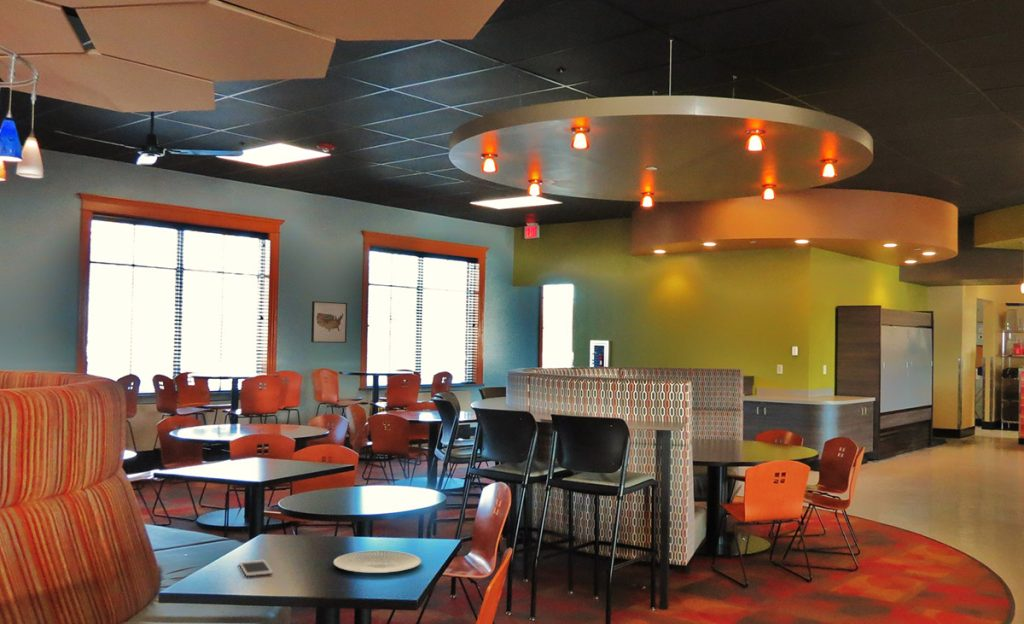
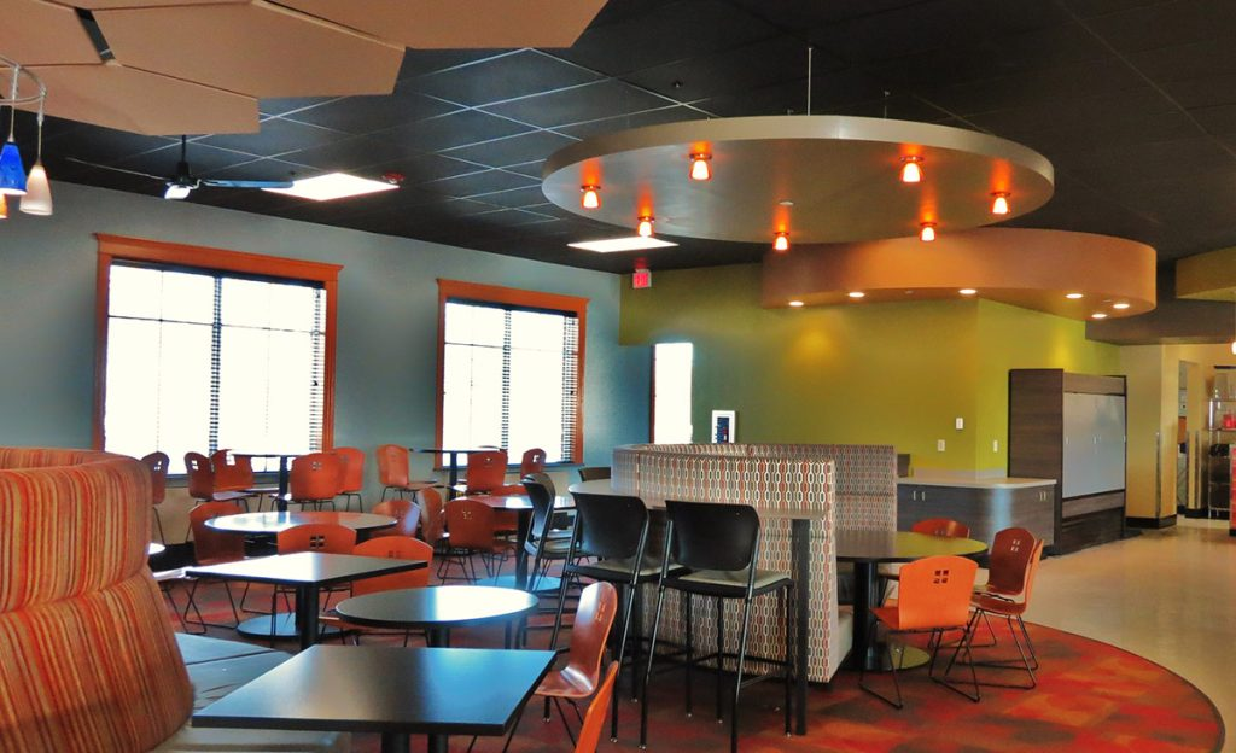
- plate [333,550,422,574]
- cell phone [238,559,274,577]
- wall art [310,300,348,344]
